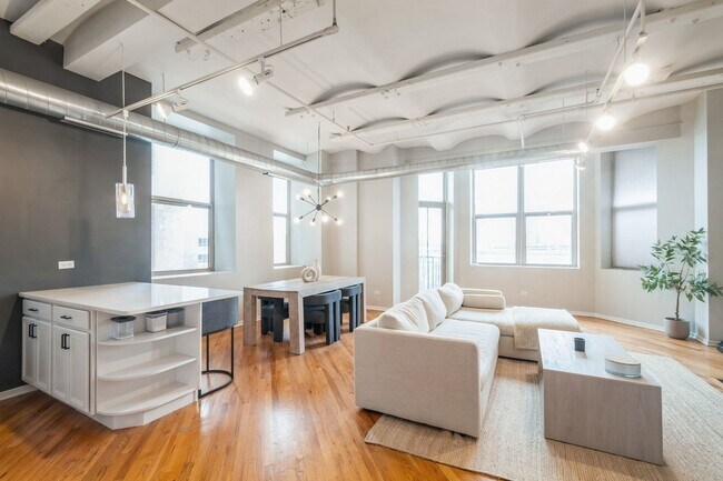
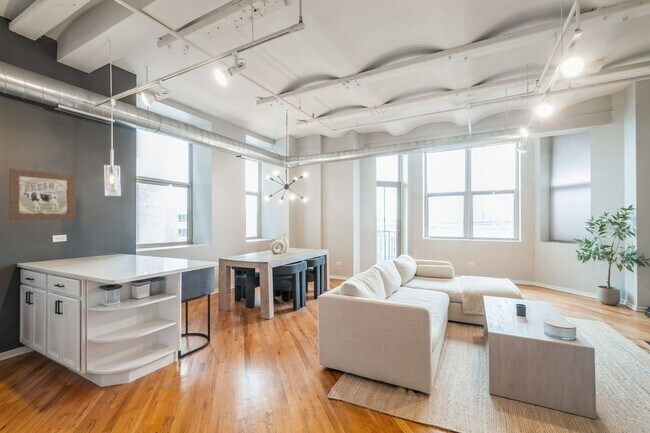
+ wall art [8,168,76,221]
